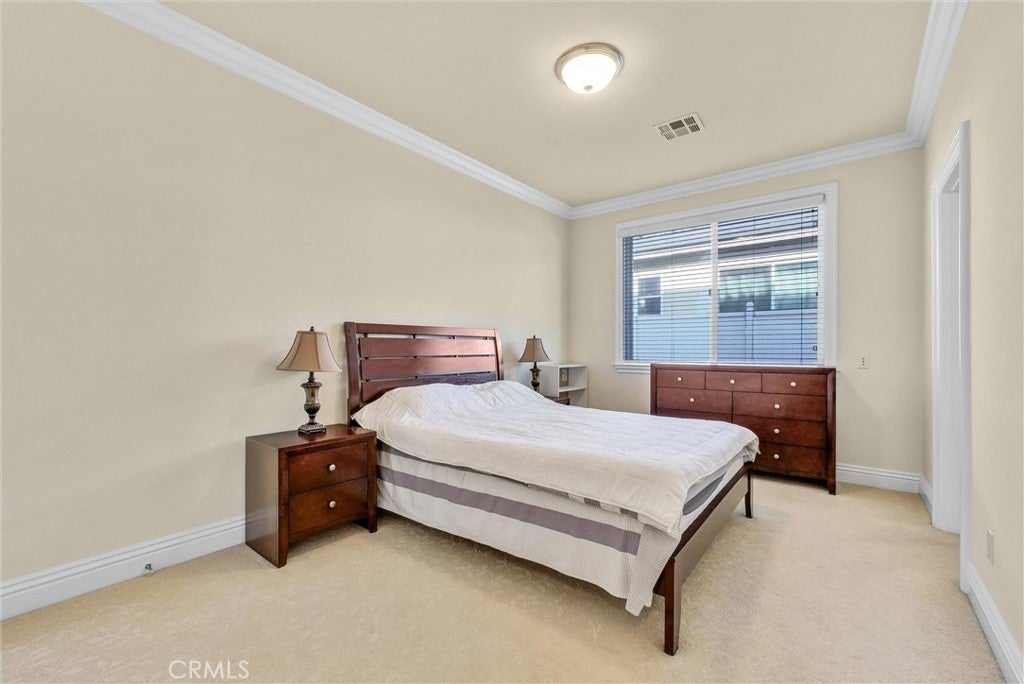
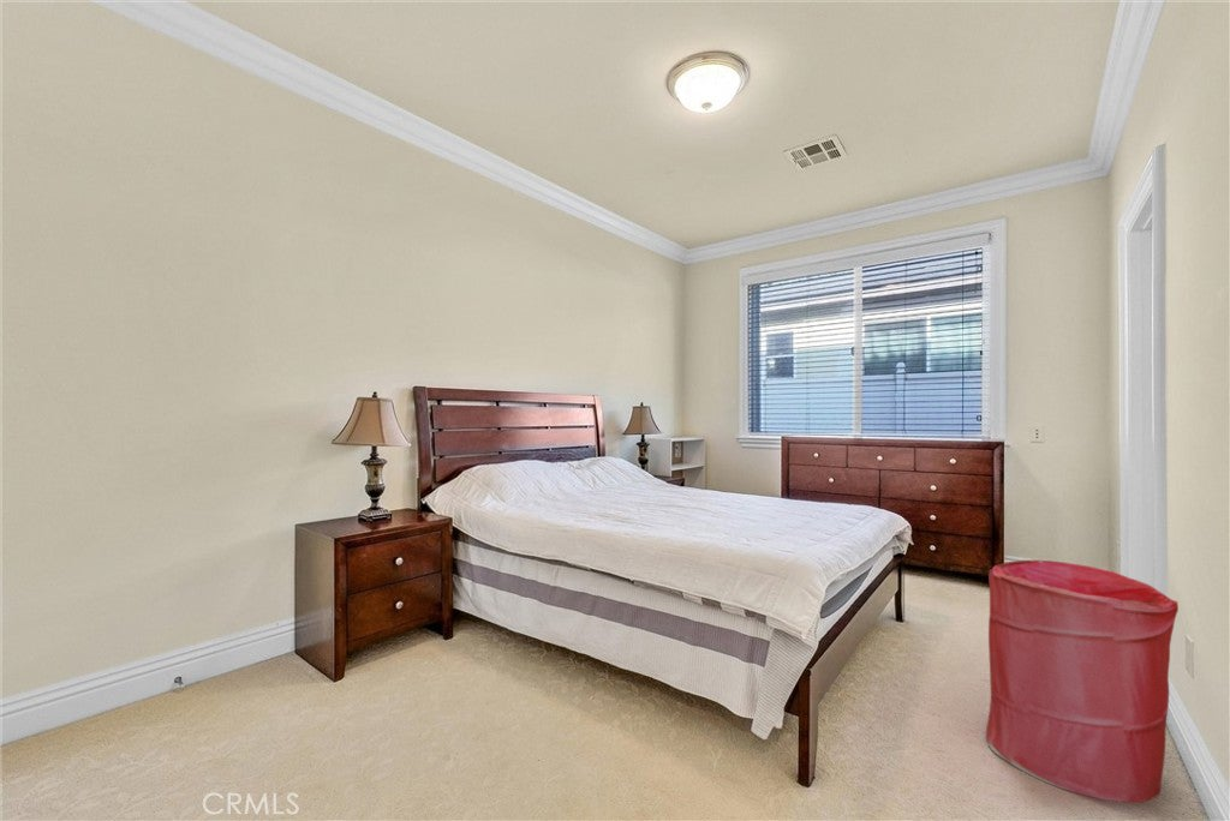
+ laundry hamper [985,558,1180,803]
